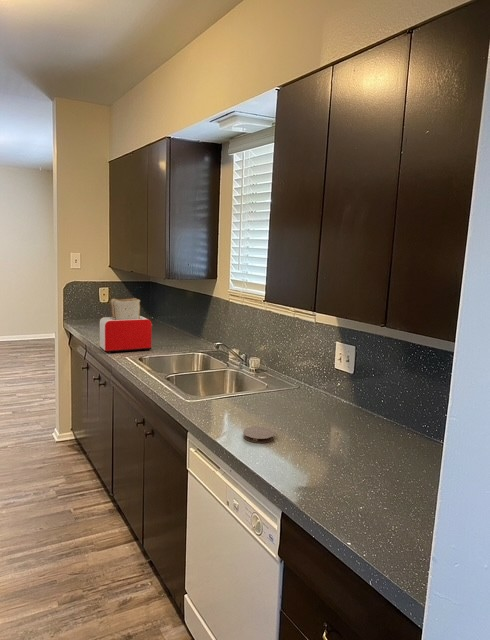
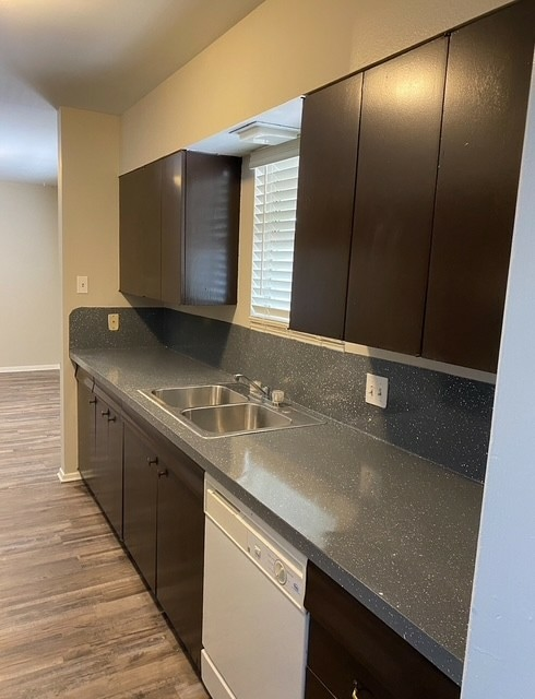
- toaster [99,297,153,354]
- coaster [242,426,275,444]
